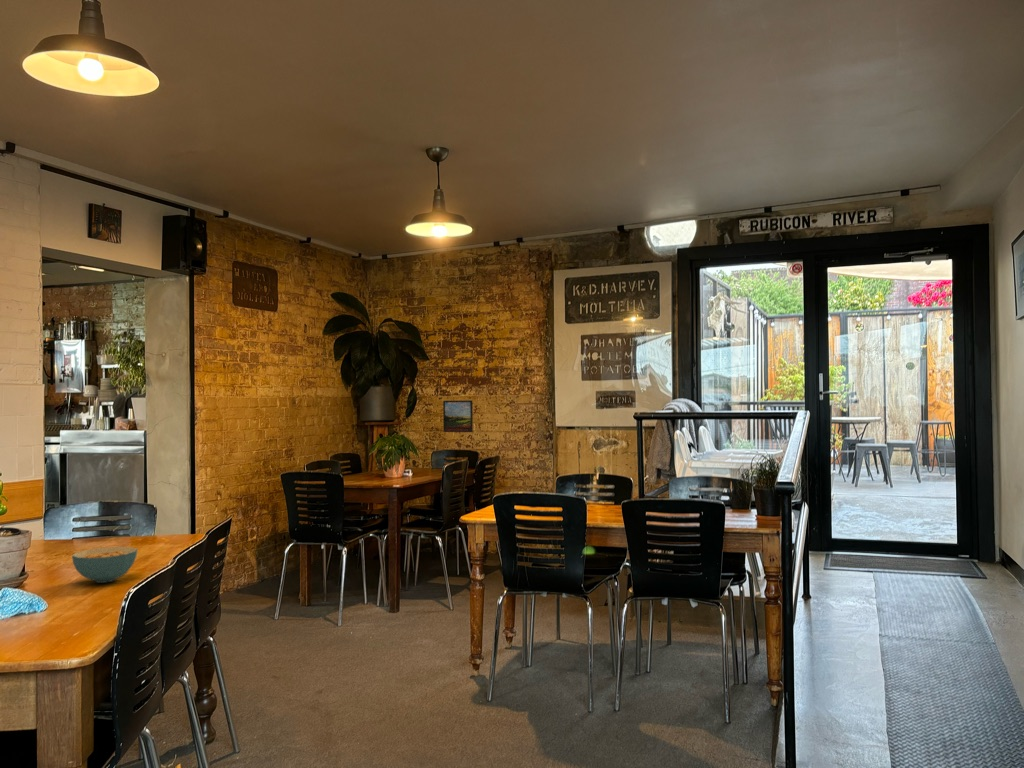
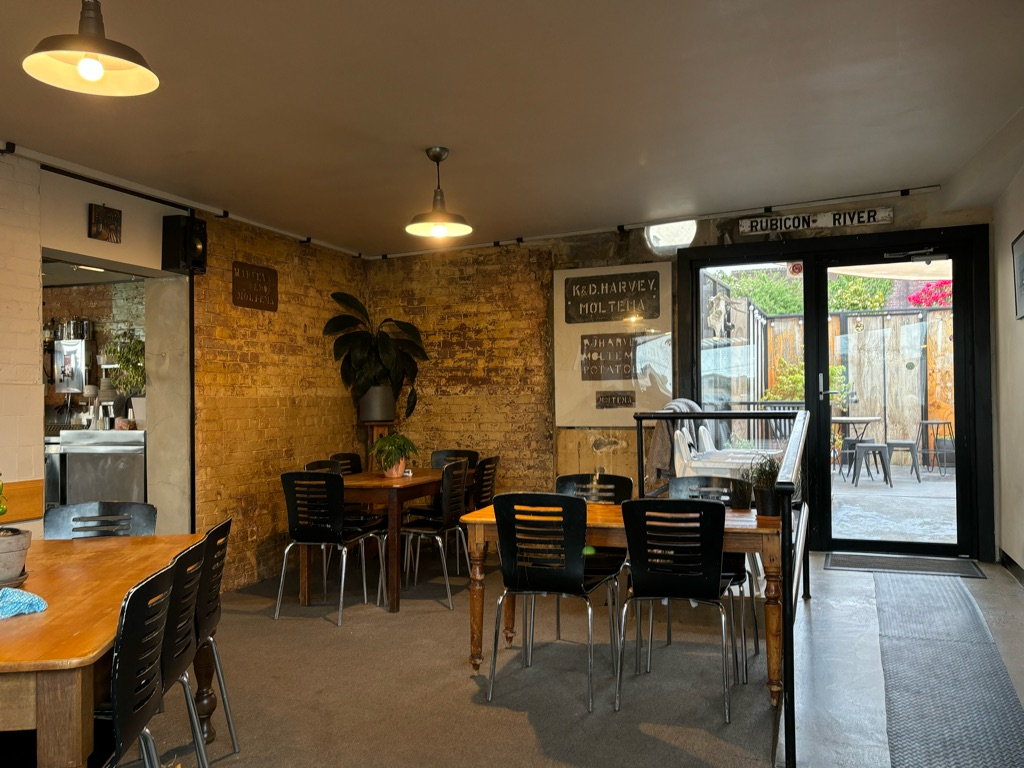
- cereal bowl [71,546,138,584]
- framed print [442,399,474,433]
